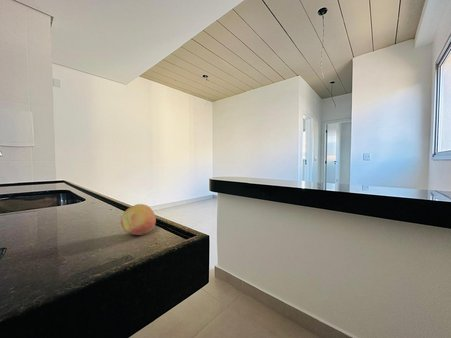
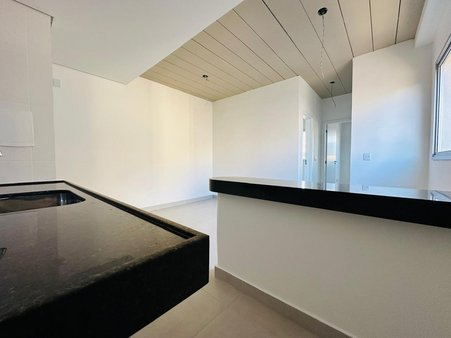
- fruit [120,203,157,236]
